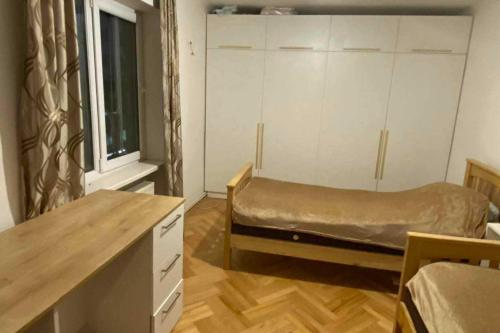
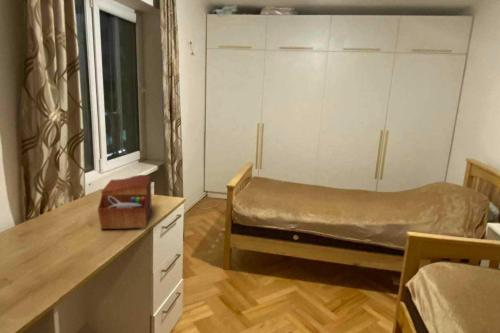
+ sewing box [97,174,153,230]
